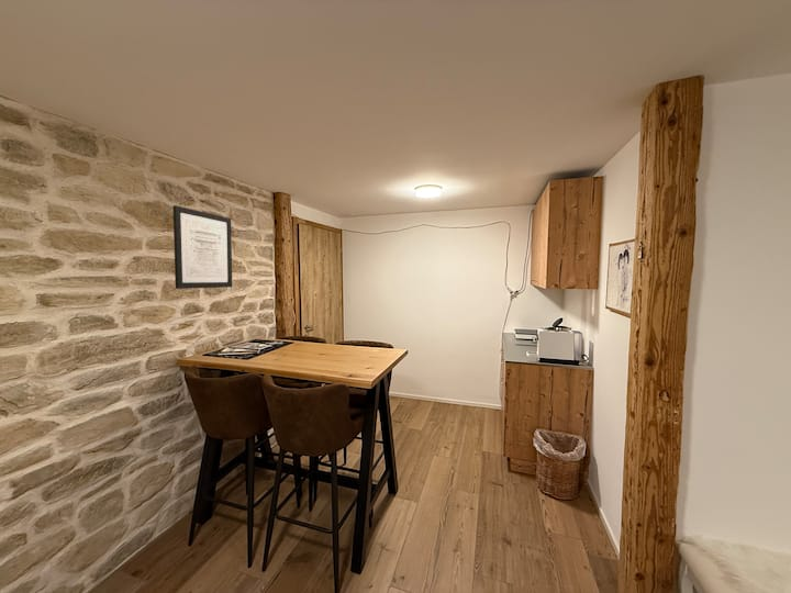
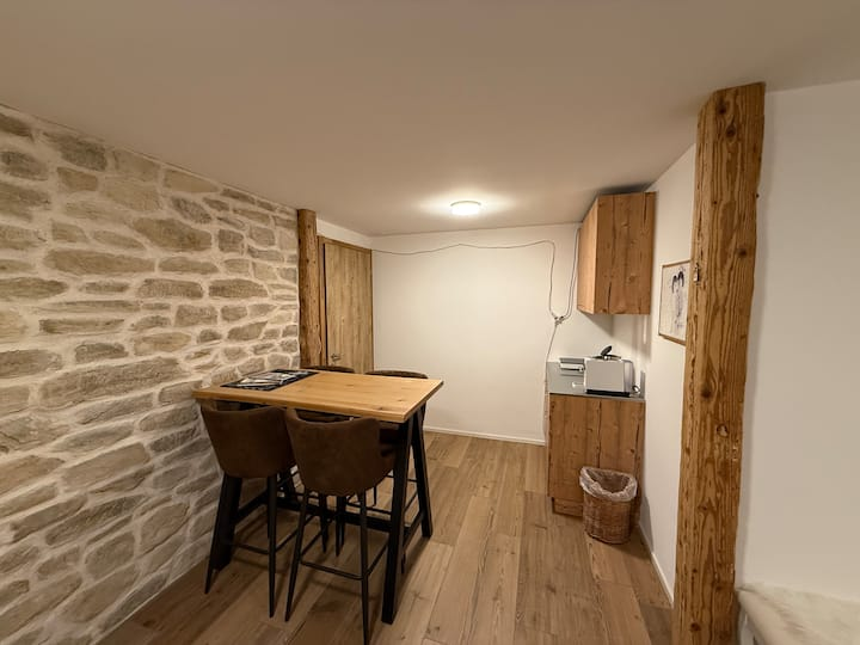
- wall art [172,204,233,290]
